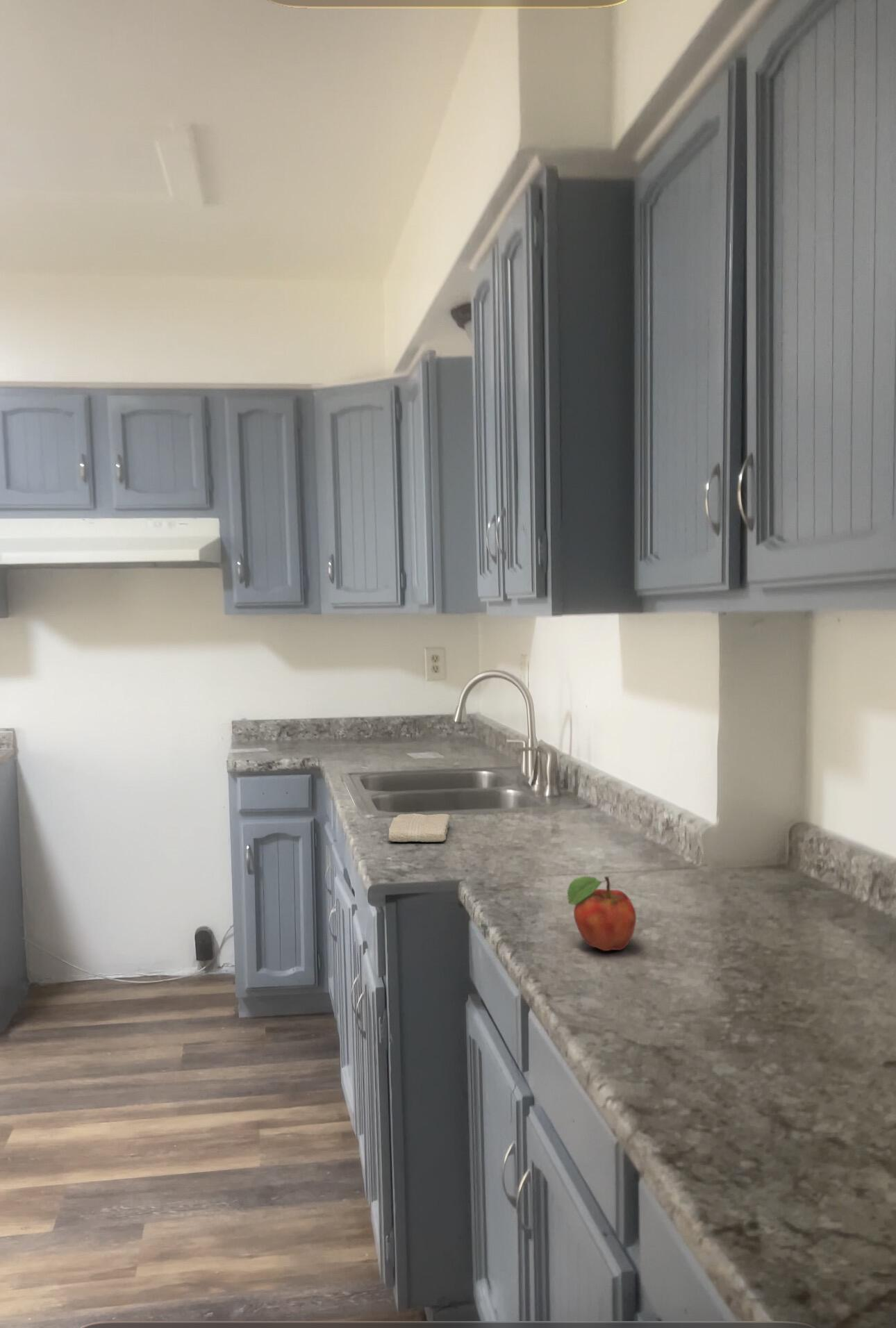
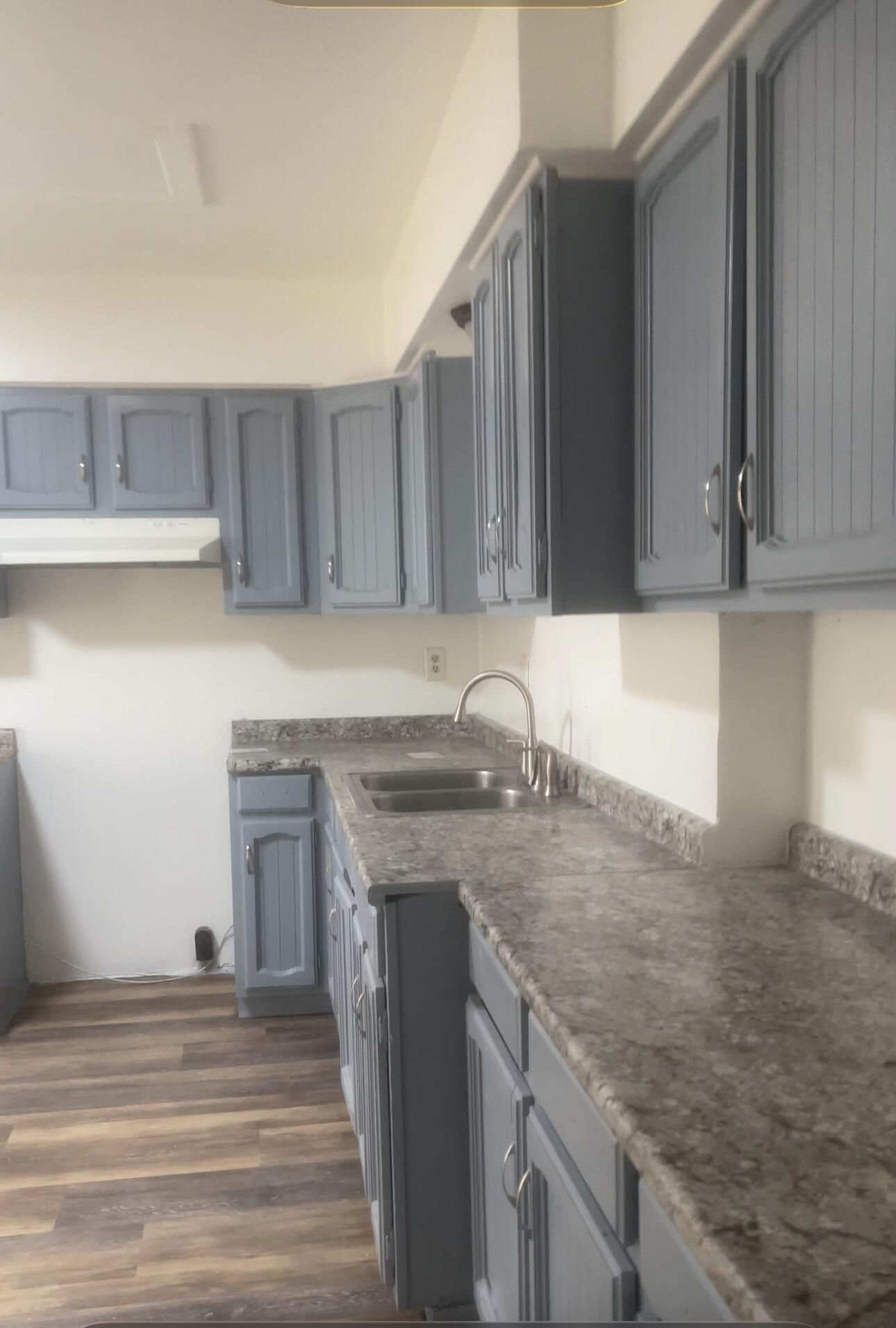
- fruit [566,875,637,952]
- washcloth [388,813,451,843]
